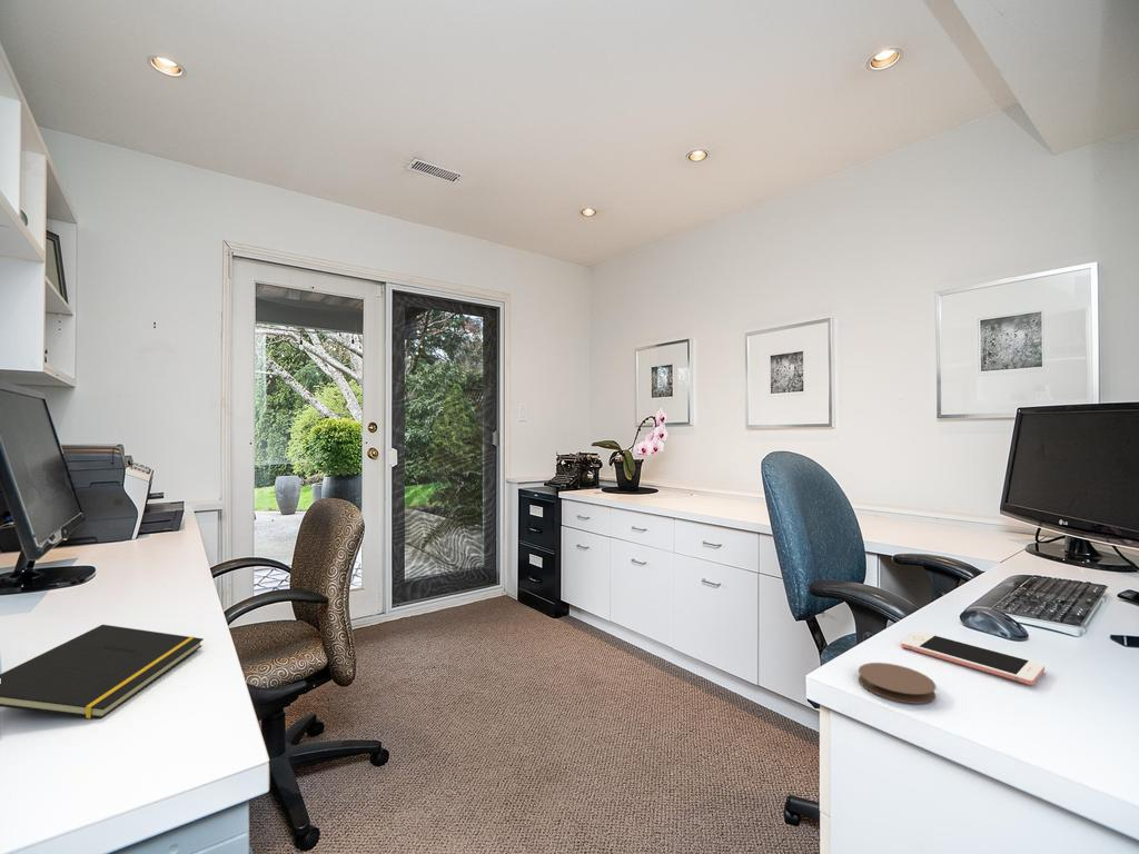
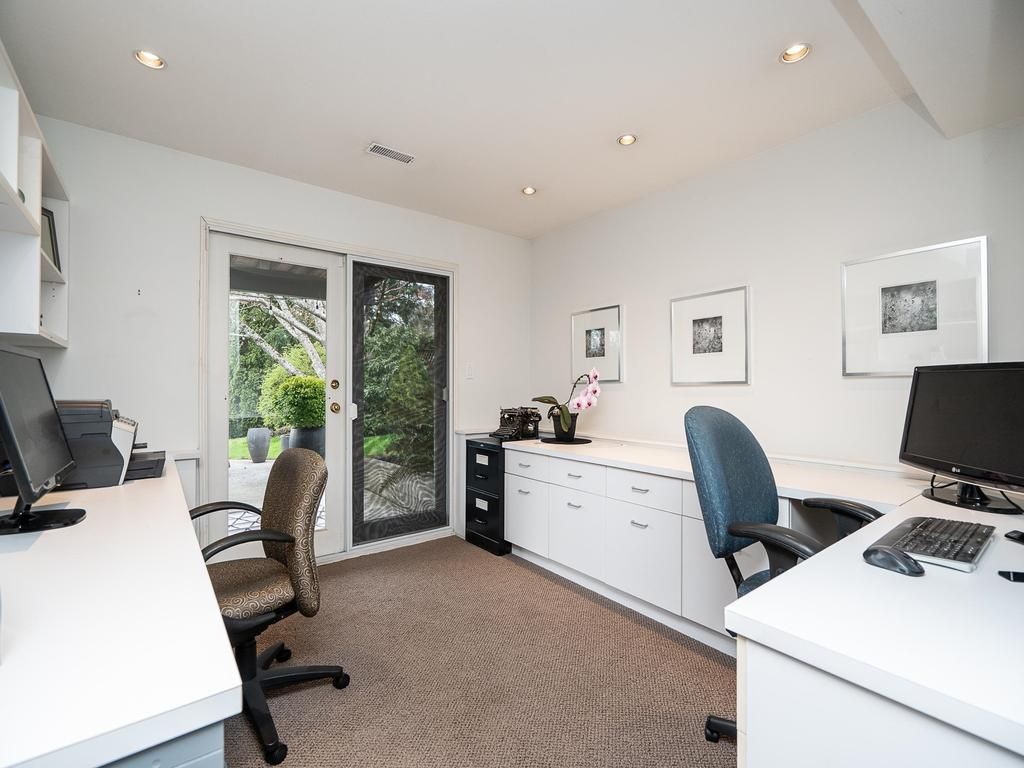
- coaster [858,662,937,705]
- notepad [0,624,205,719]
- cell phone [900,630,1046,686]
